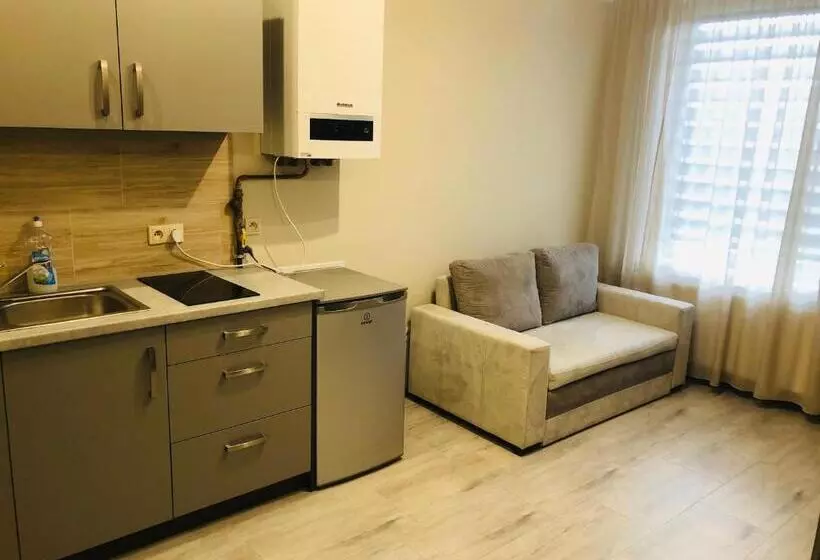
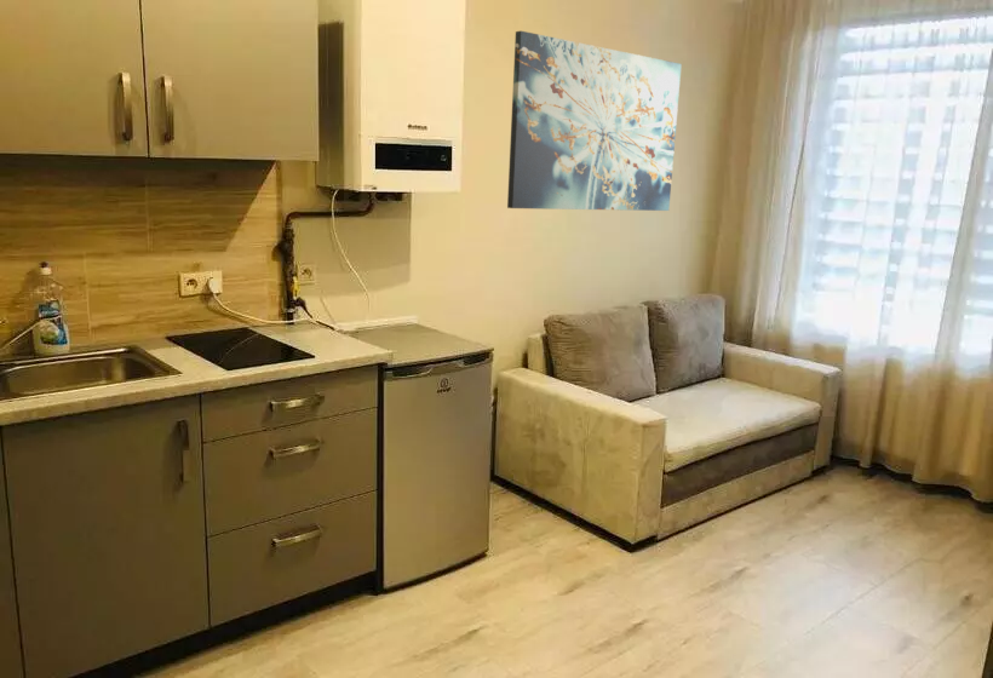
+ wall art [506,30,683,212]
